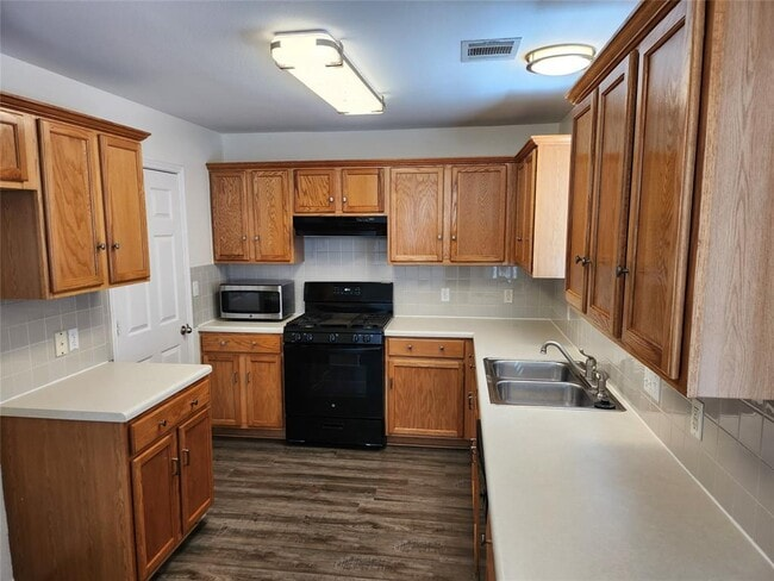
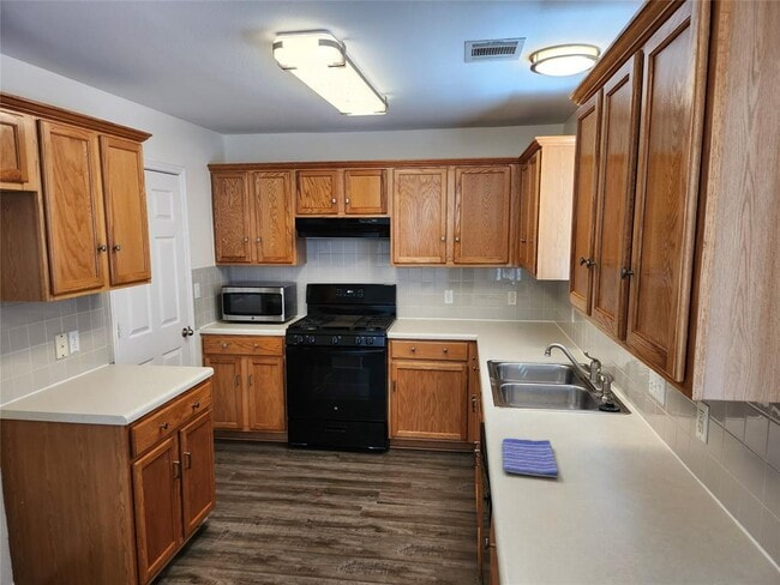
+ dish towel [502,438,559,478]
